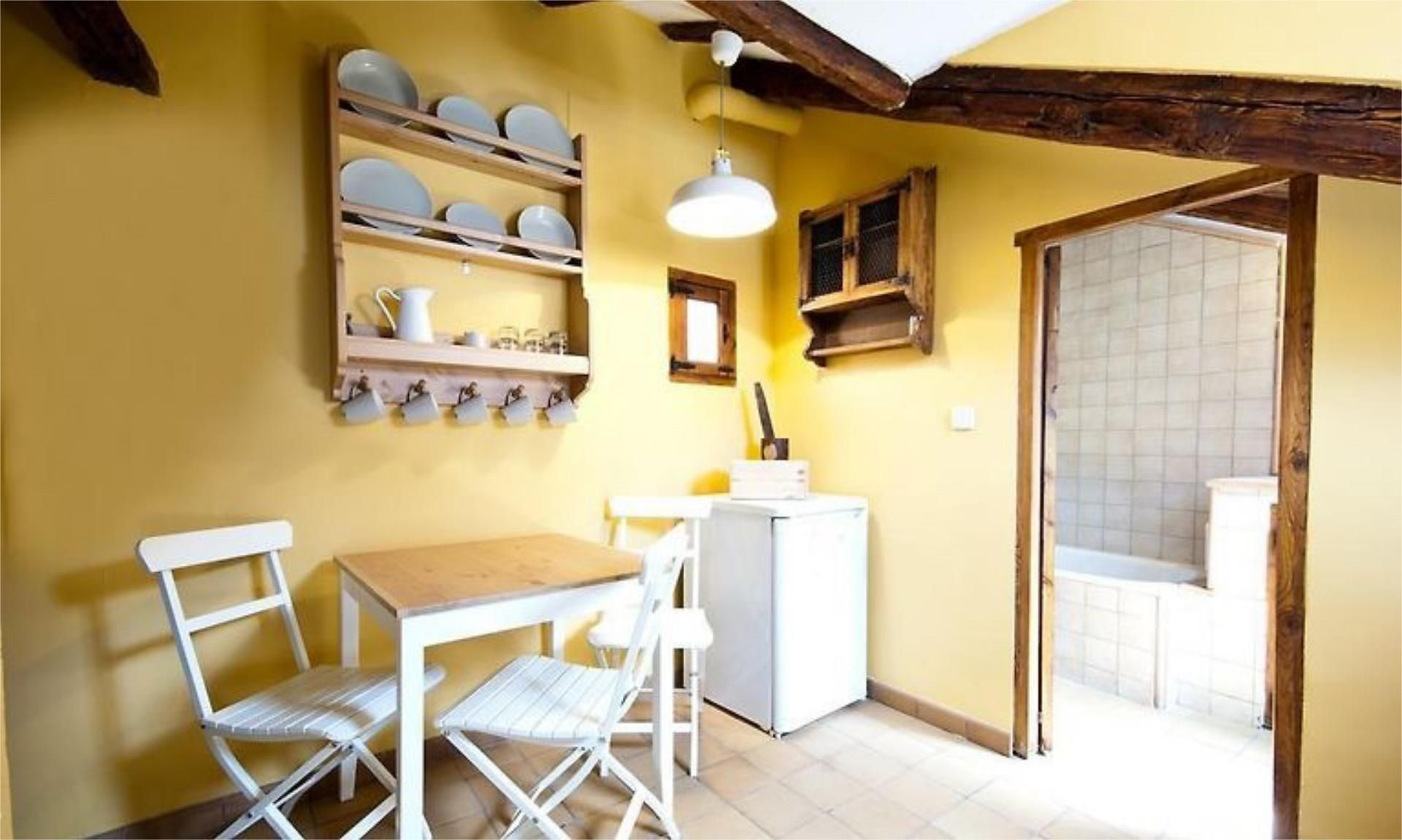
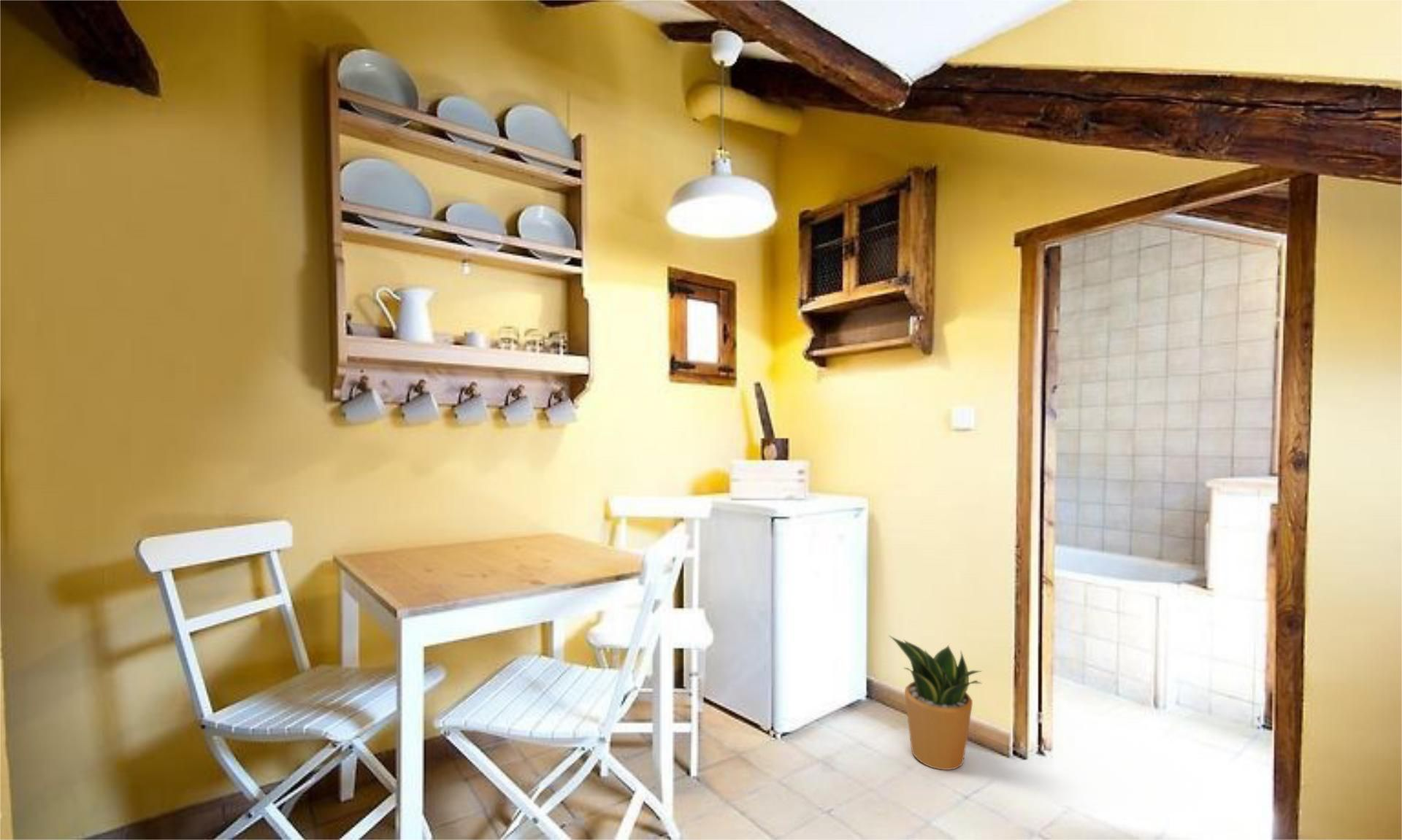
+ potted plant [888,635,983,771]
